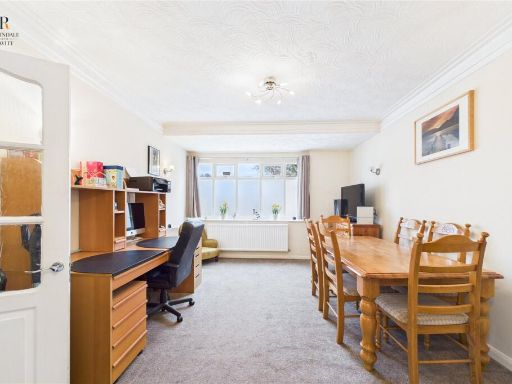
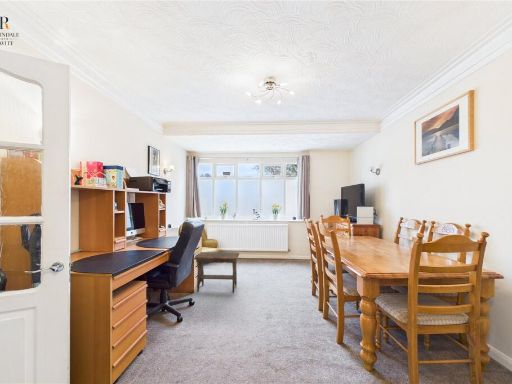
+ footstool [193,251,240,293]
